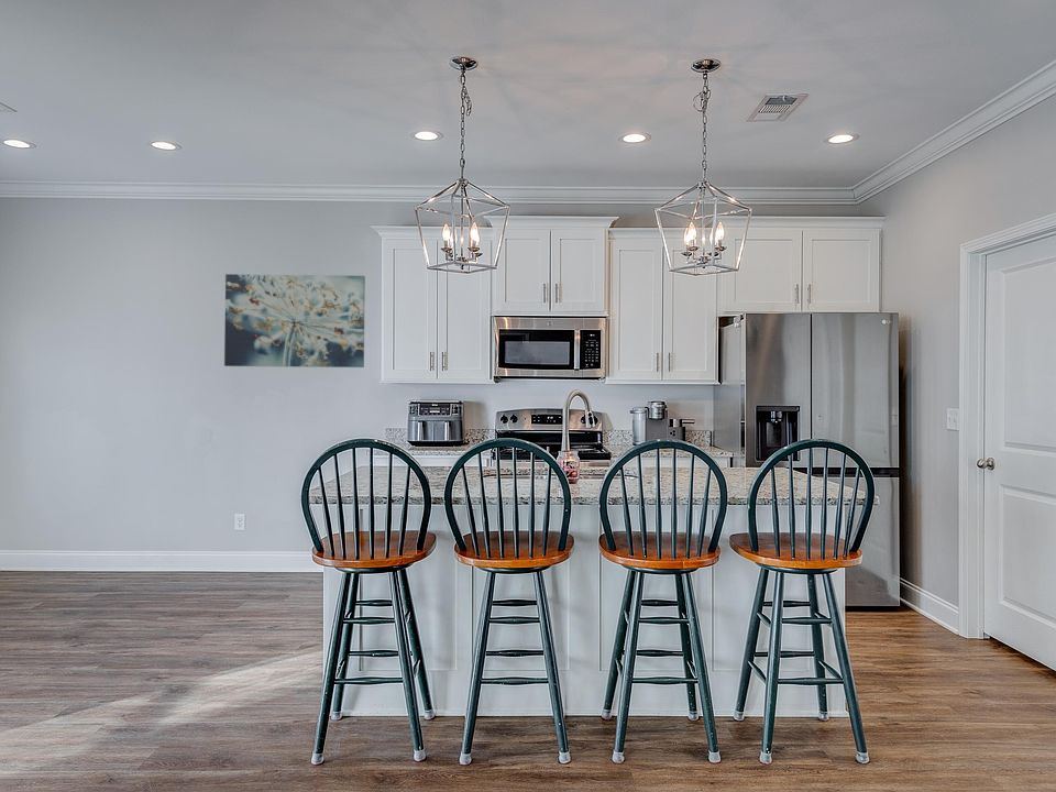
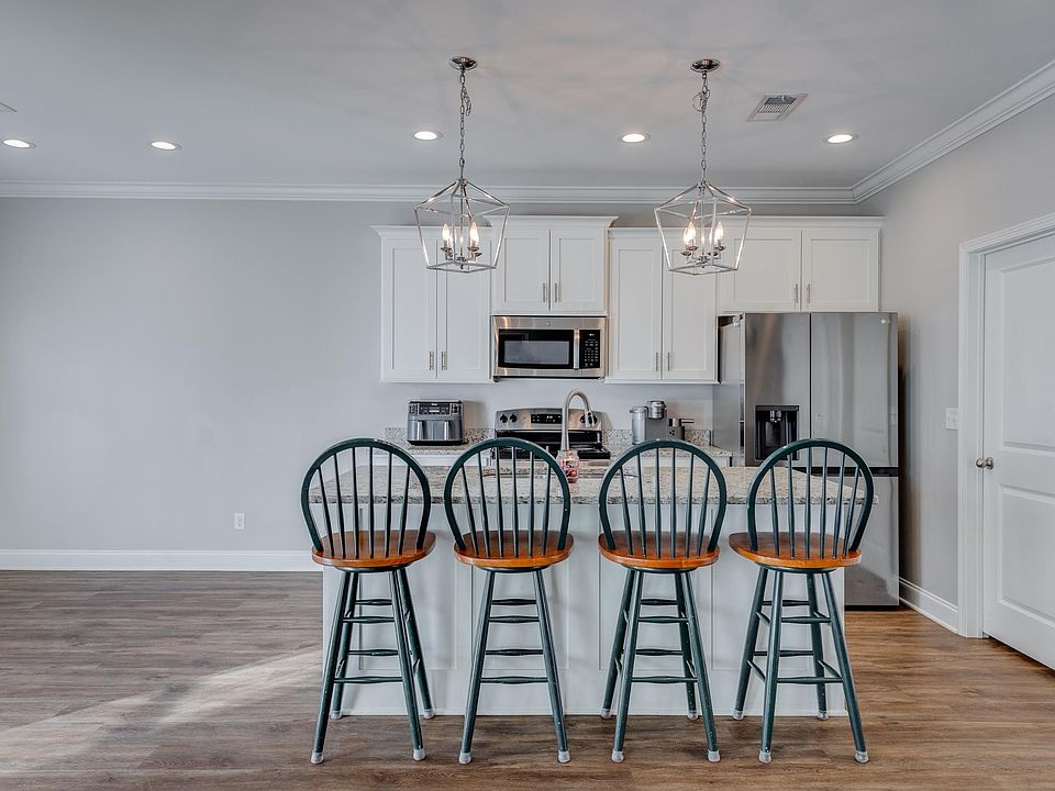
- wall art [223,273,366,369]
